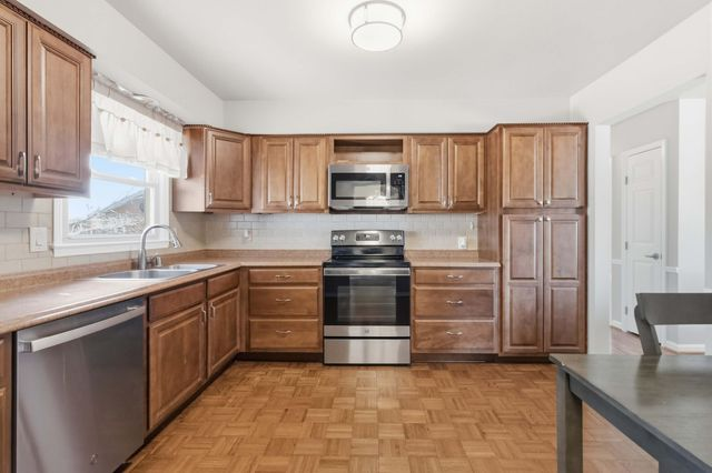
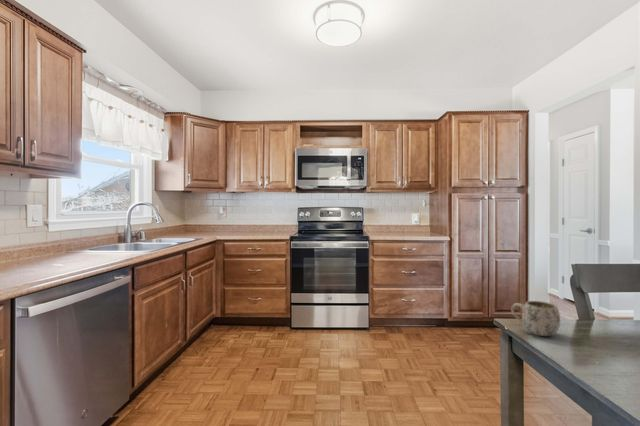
+ mug [510,300,561,337]
